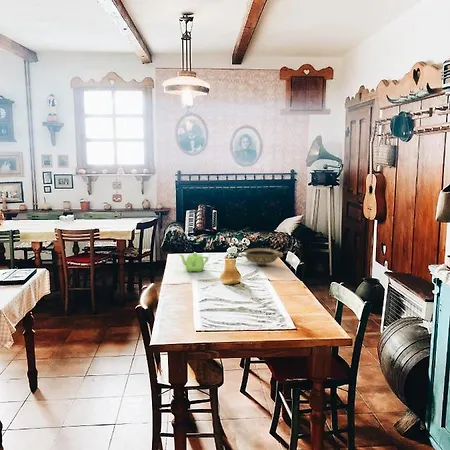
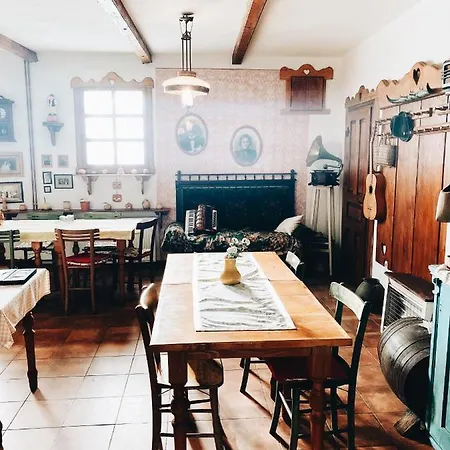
- ceramic bowl [239,247,284,267]
- teapot [178,252,210,273]
